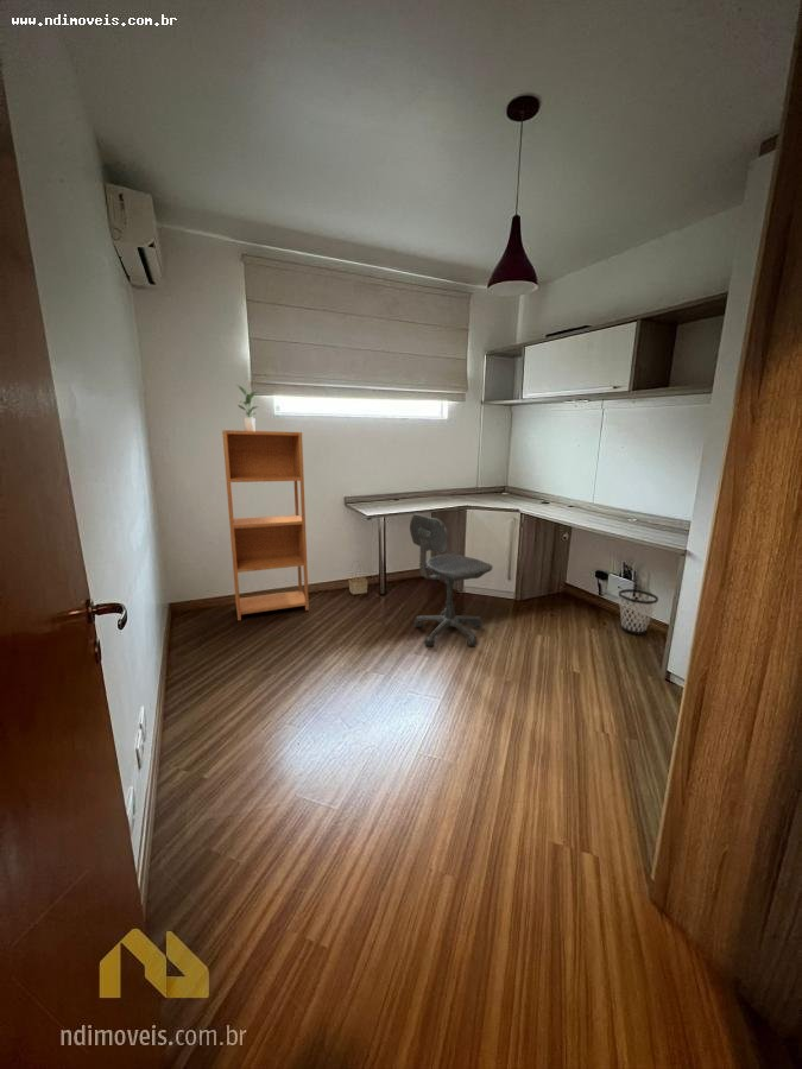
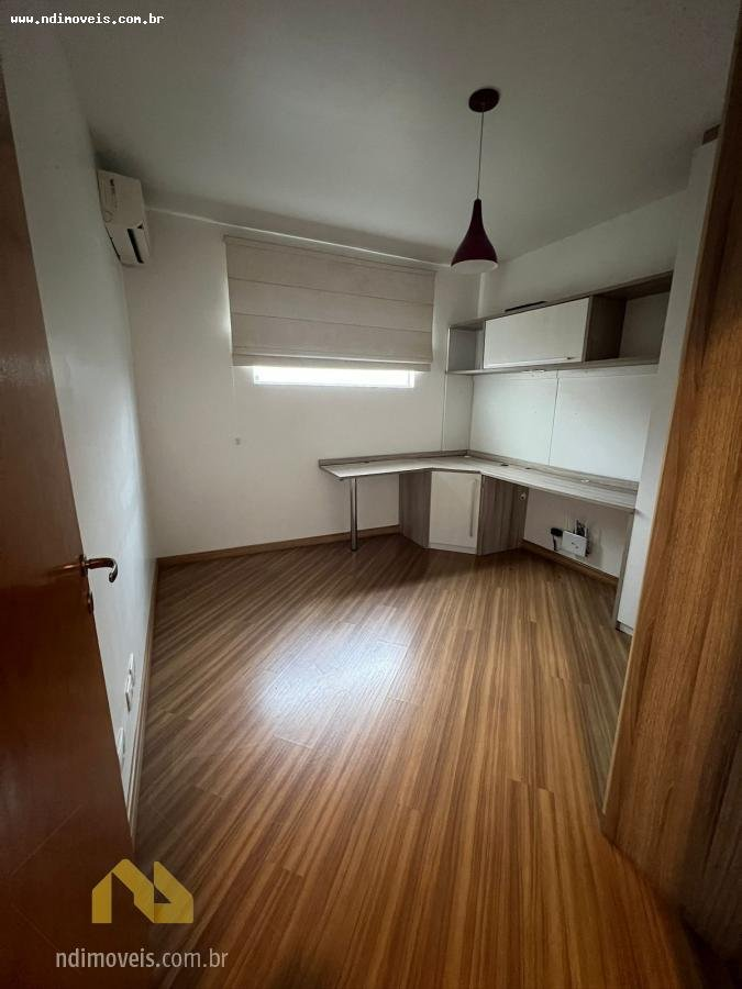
- basket [348,559,370,595]
- office chair [409,513,494,647]
- bookcase [221,429,310,621]
- wastebasket [618,588,659,637]
- potted plant [236,384,260,431]
